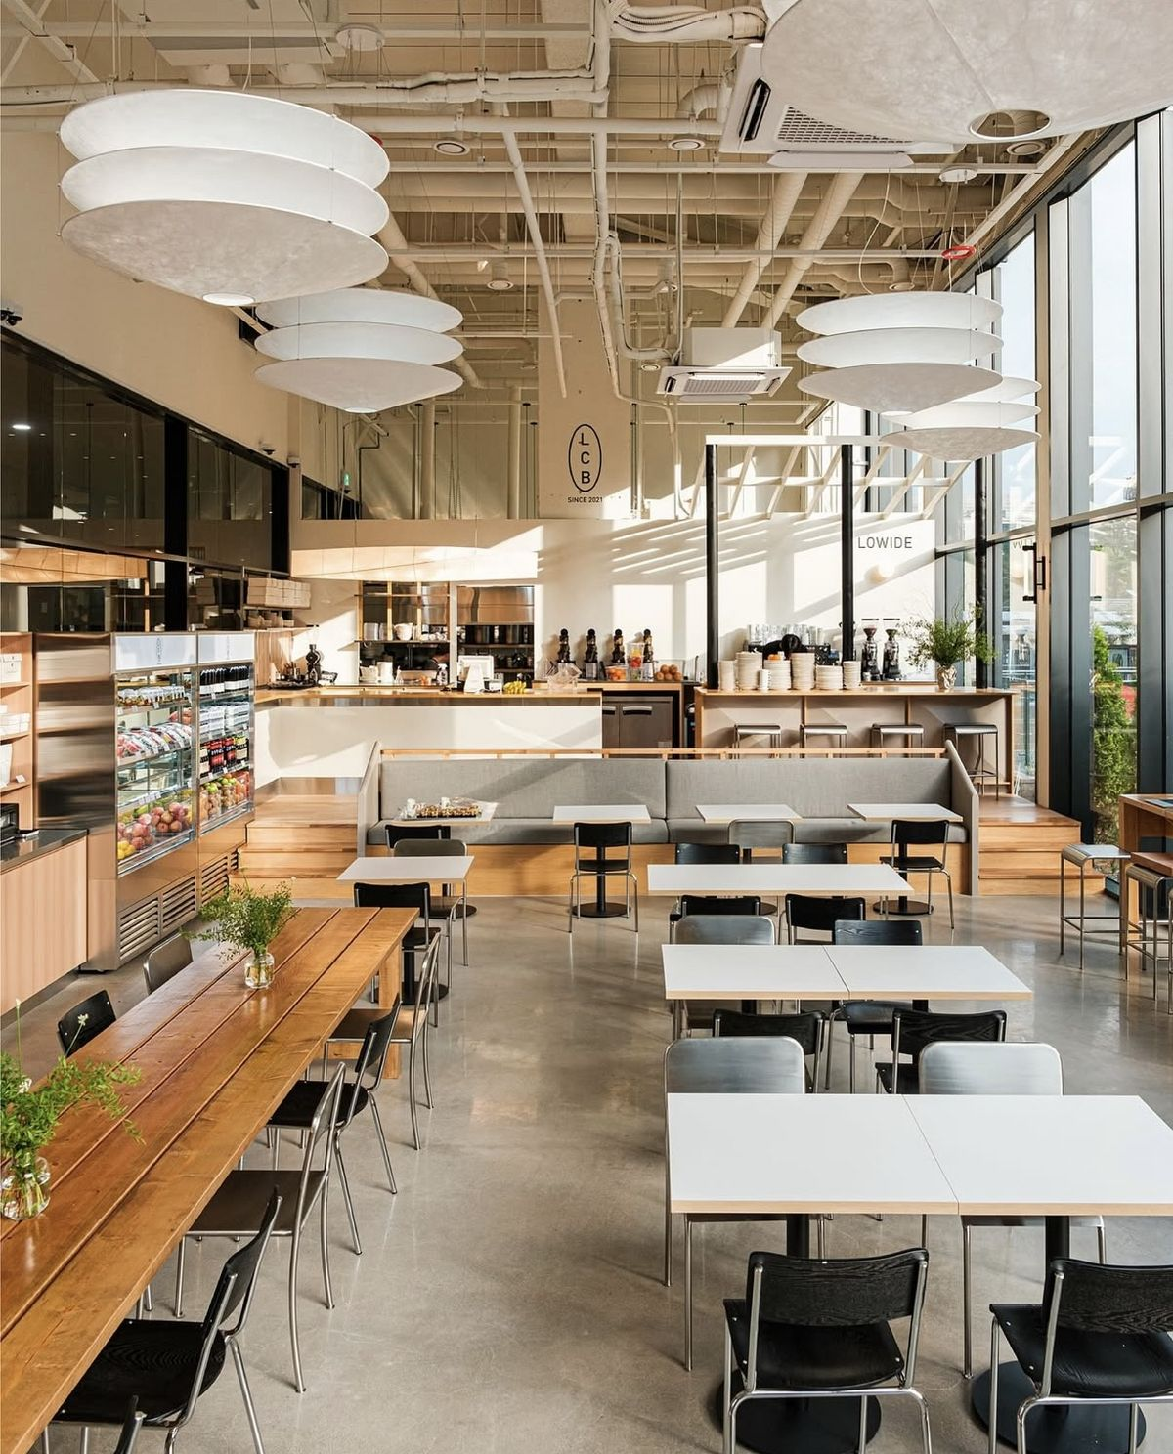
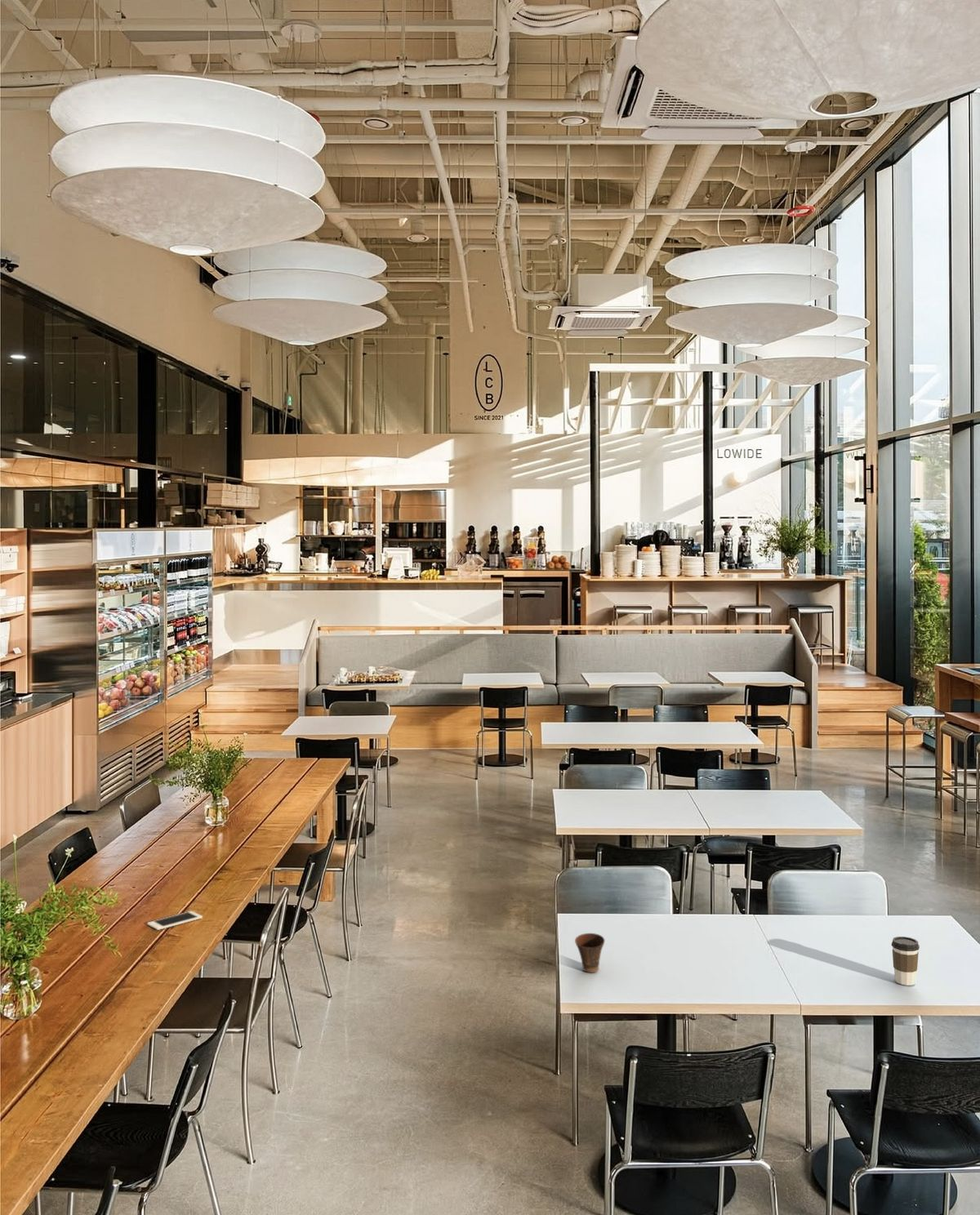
+ cell phone [146,910,203,931]
+ coffee cup [891,936,920,986]
+ cup [574,932,605,973]
